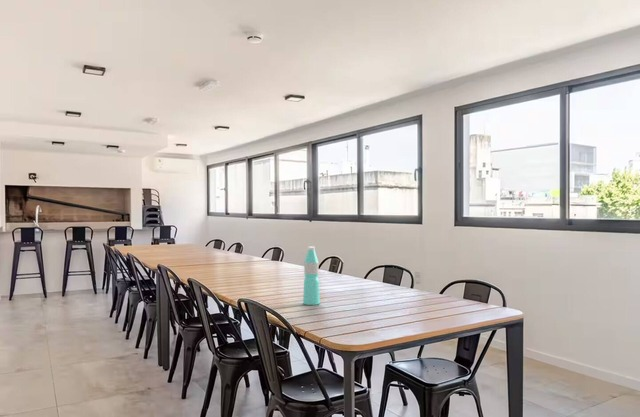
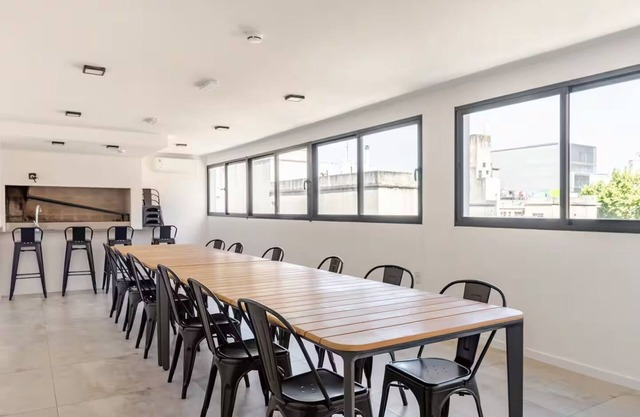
- water bottle [302,246,321,306]
